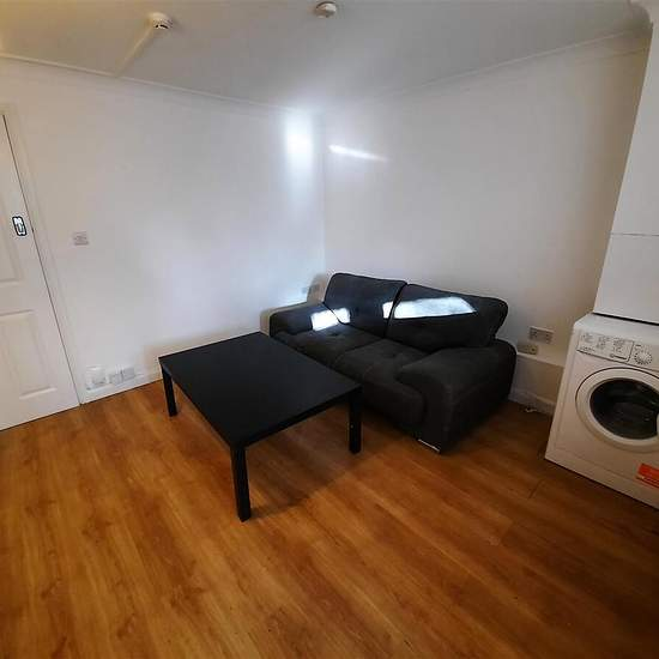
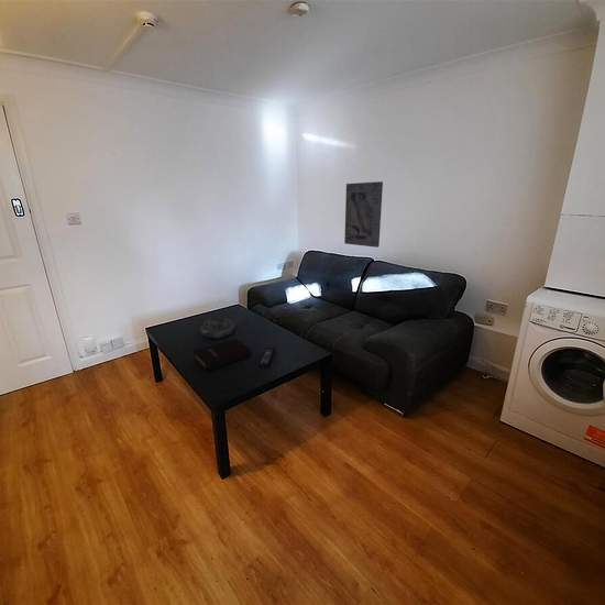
+ decorative bowl [199,318,237,340]
+ remote control [257,346,277,367]
+ book [193,338,252,372]
+ wall art [343,180,384,249]
